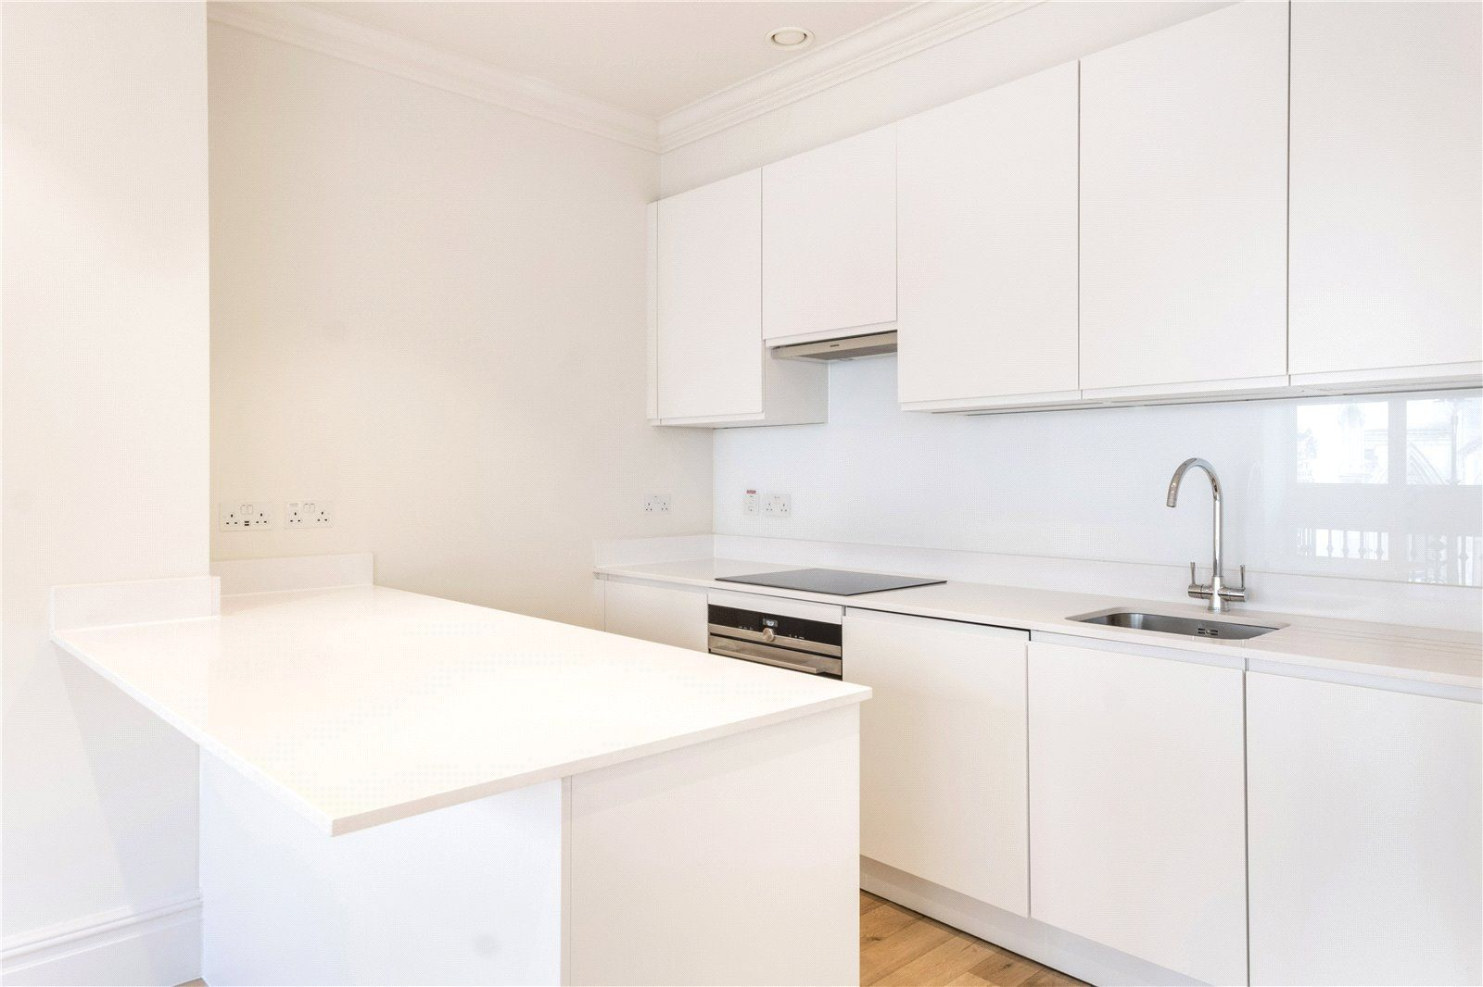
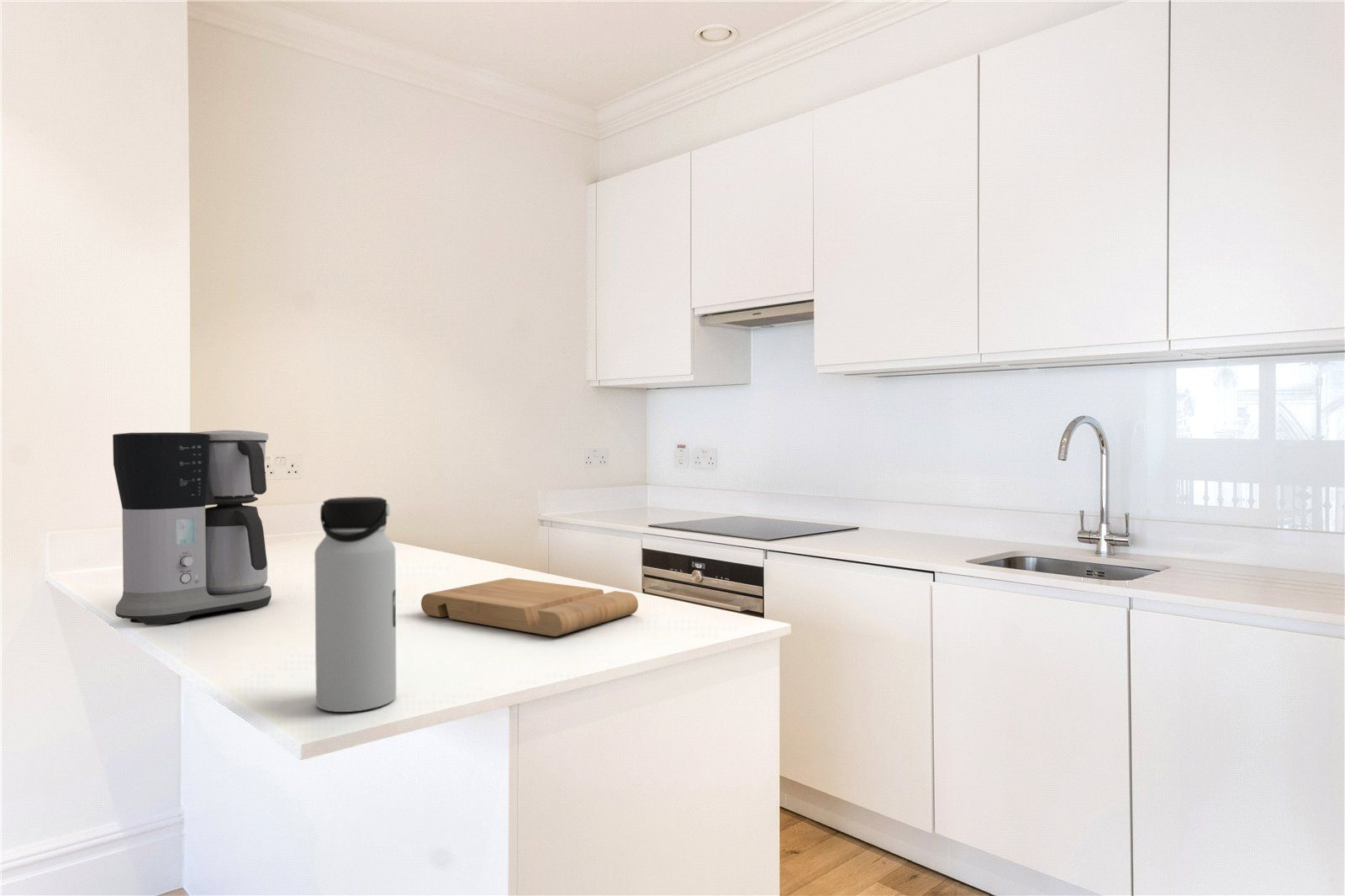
+ cutting board [420,577,639,637]
+ water bottle [314,496,397,713]
+ coffee maker [112,430,272,626]
